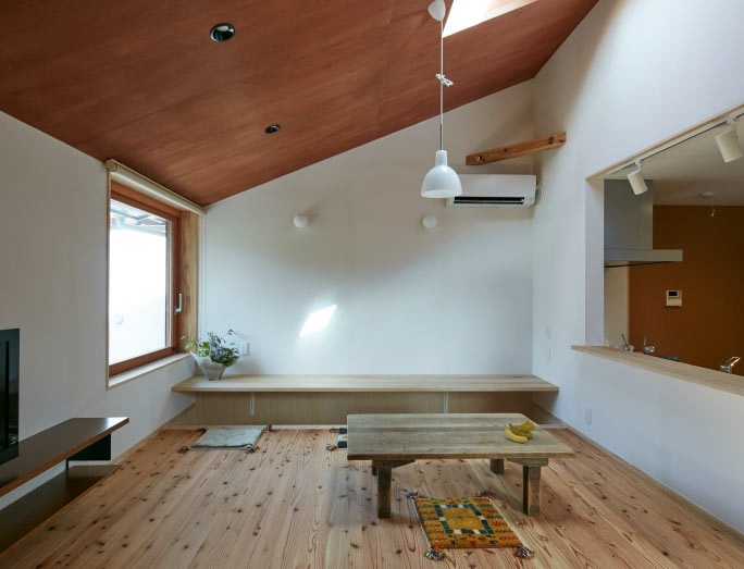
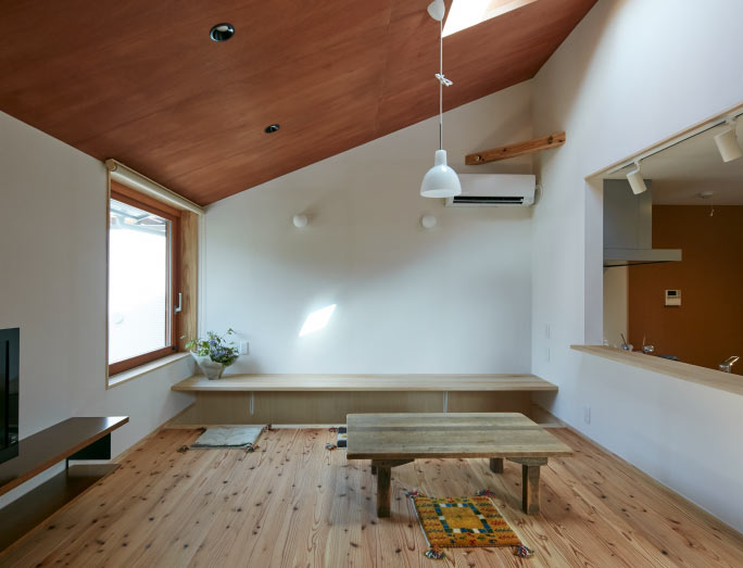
- banana [503,419,536,444]
